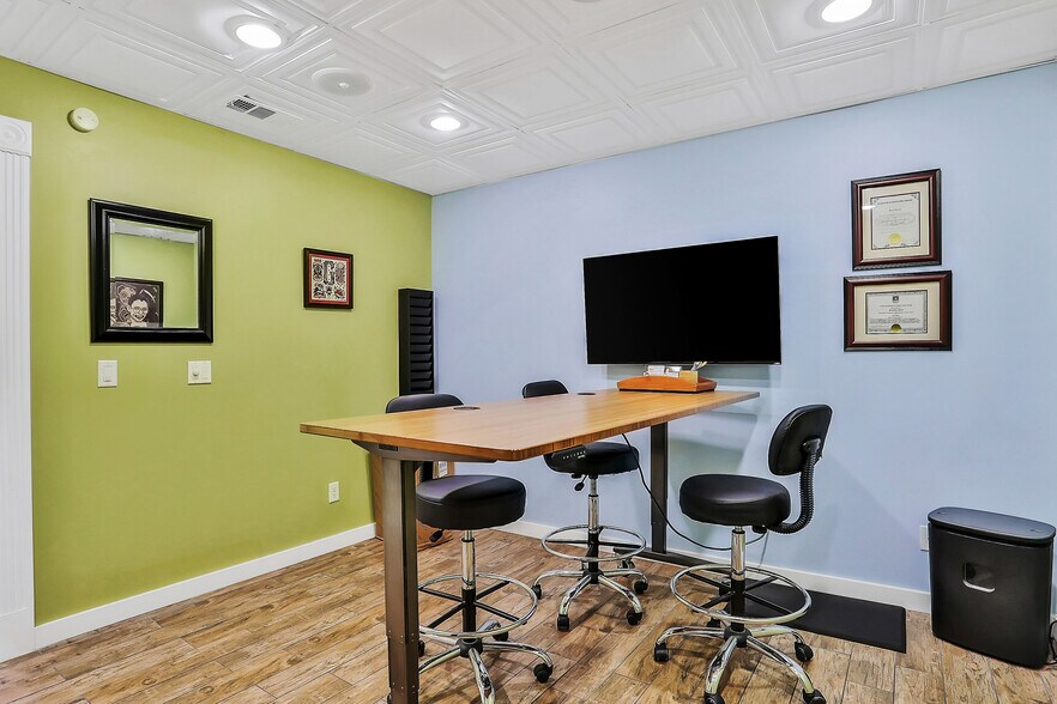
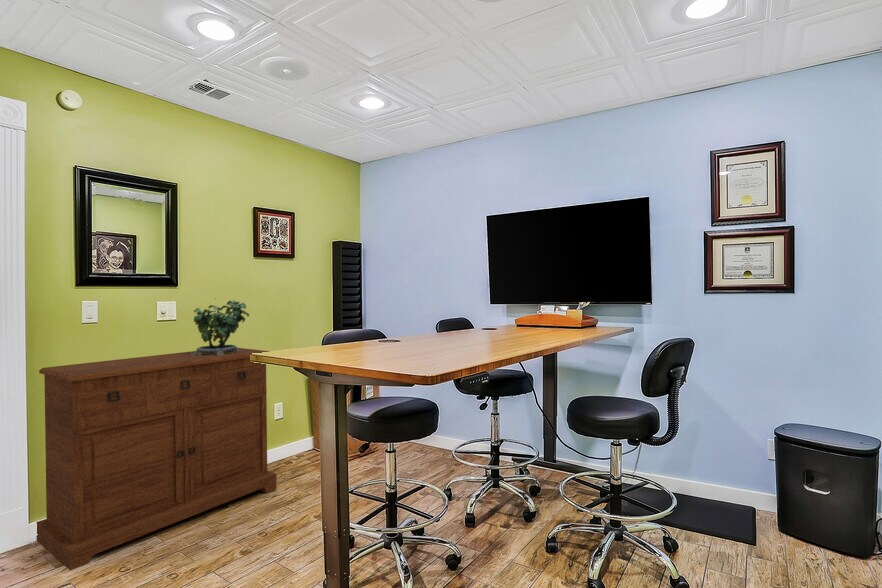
+ potted plant [191,297,250,355]
+ sideboard [35,347,277,572]
